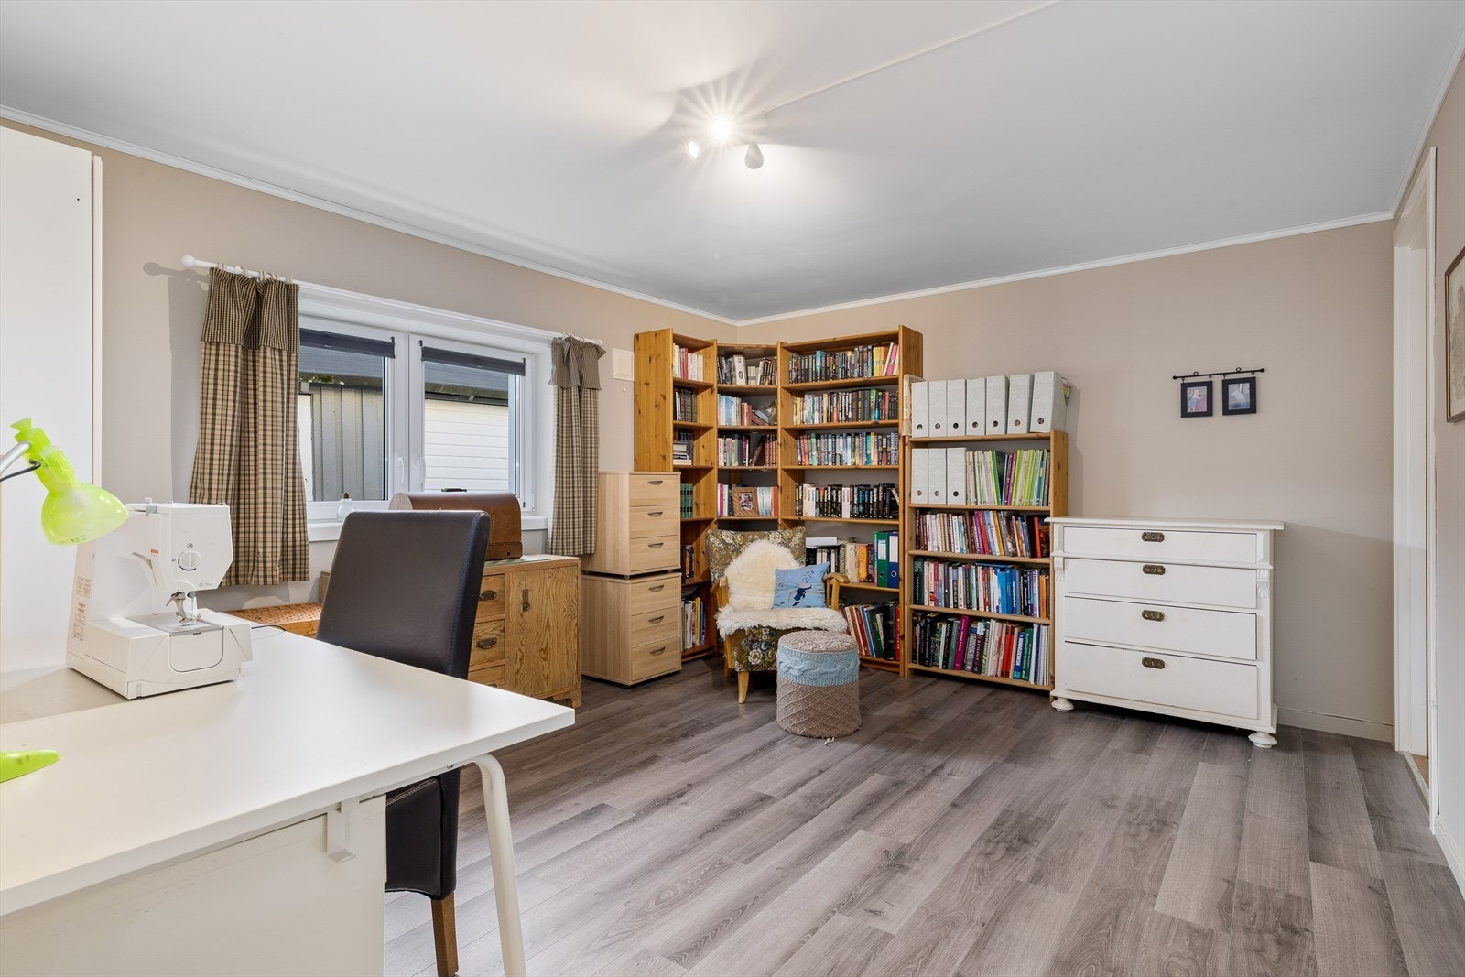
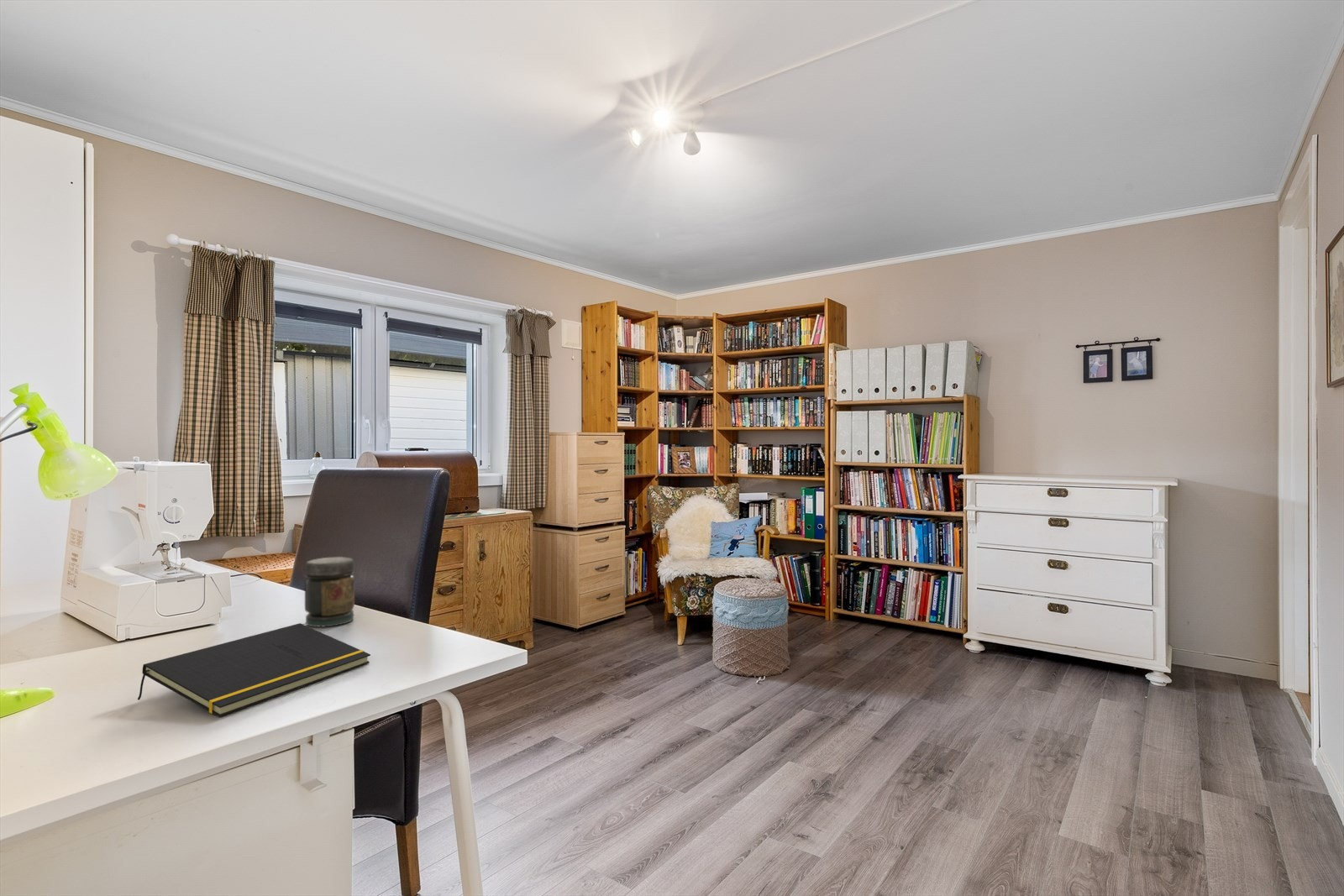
+ notepad [137,622,371,718]
+ jar [304,556,355,627]
